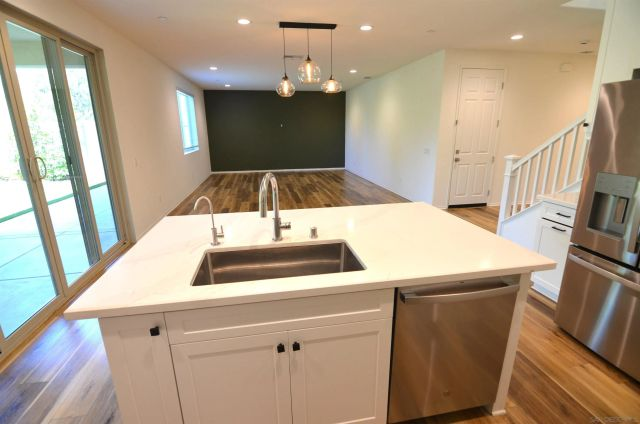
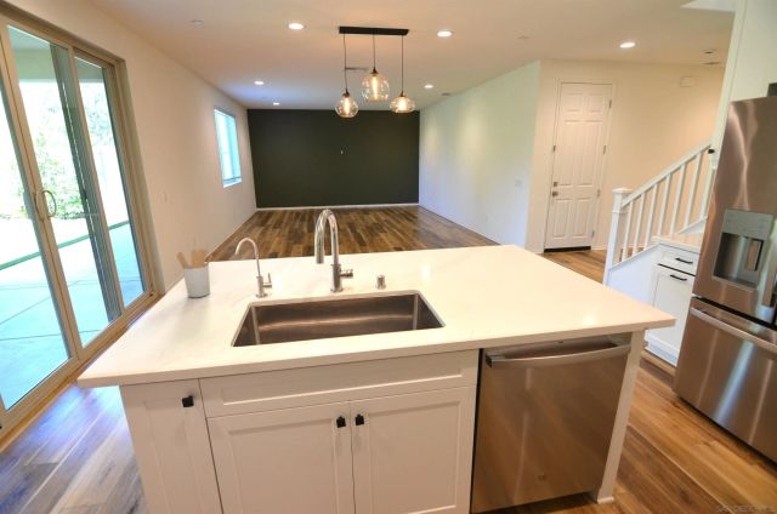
+ utensil holder [176,247,214,298]
